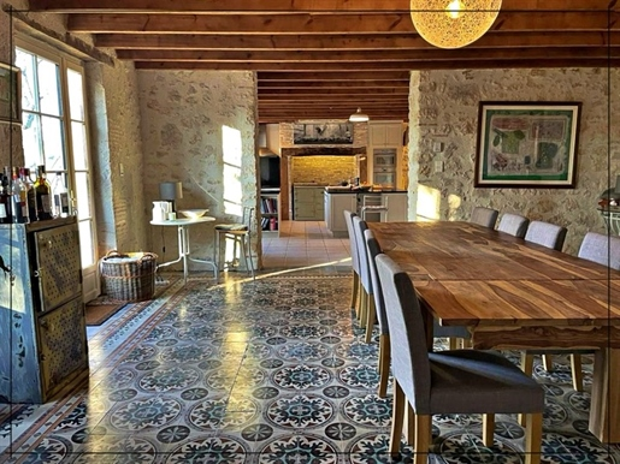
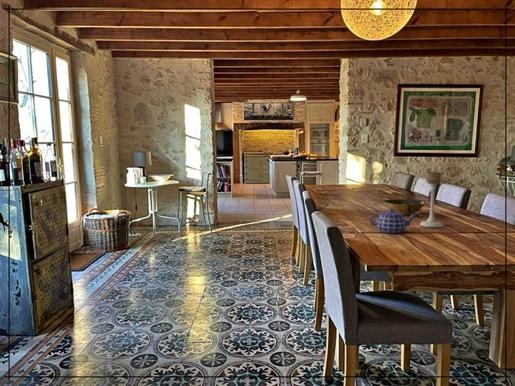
+ candle holder [419,171,444,228]
+ bowl [383,198,426,216]
+ teapot [368,209,417,234]
